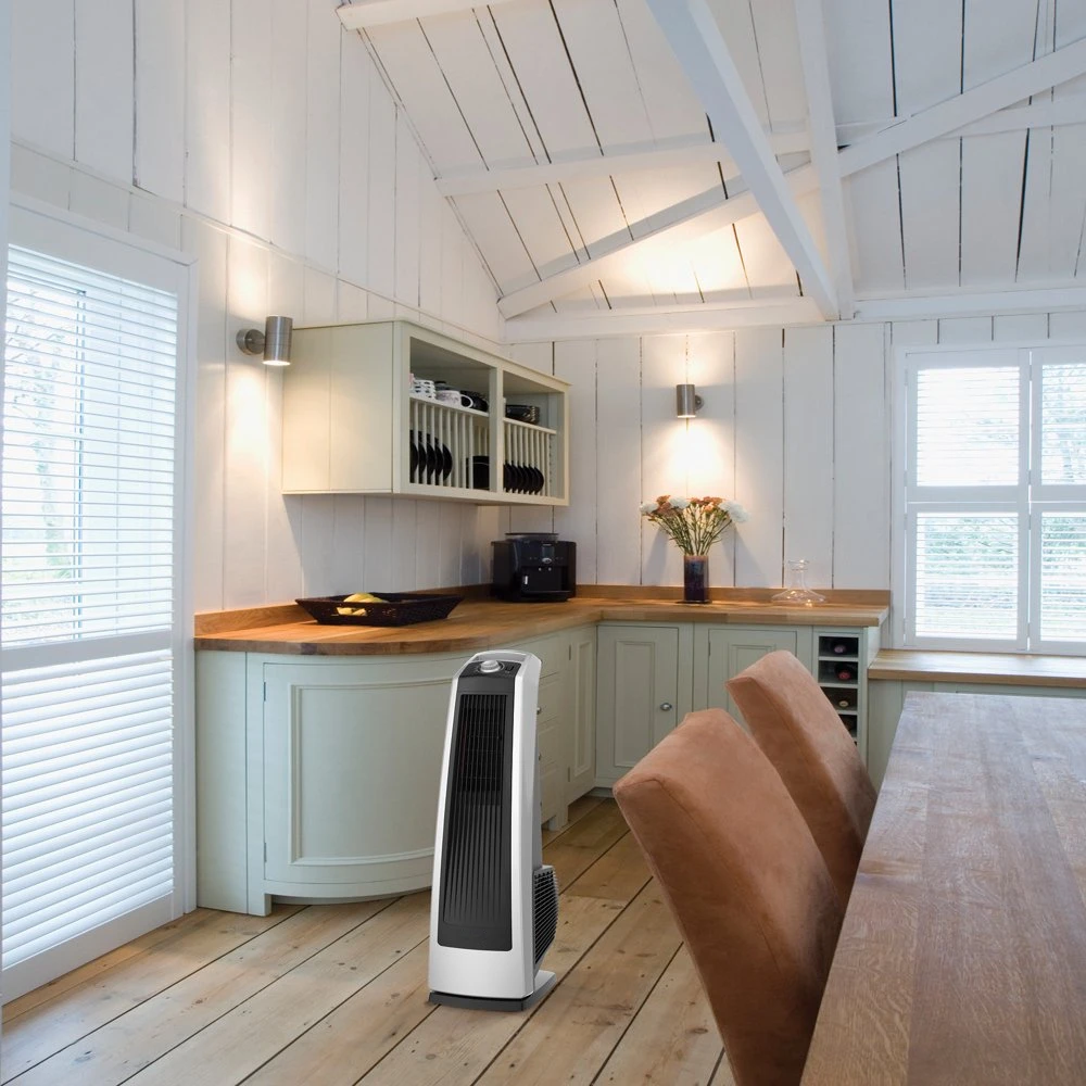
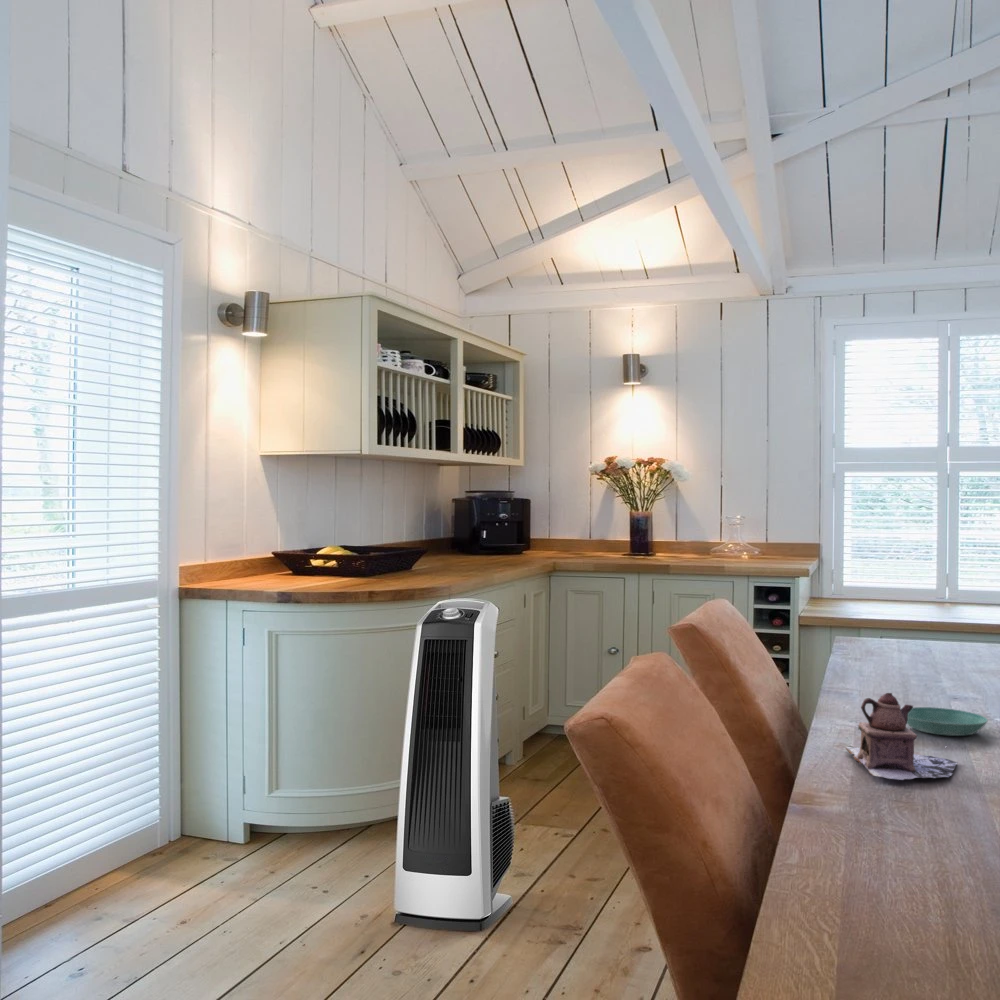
+ saucer [907,706,989,737]
+ teapot [844,689,959,781]
